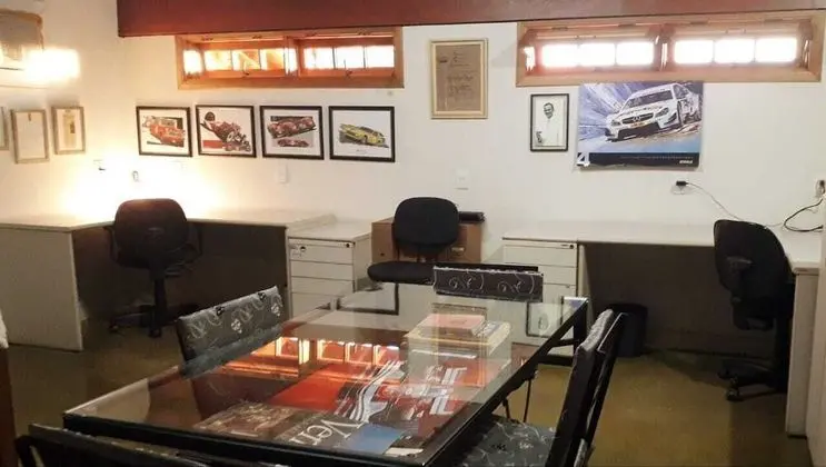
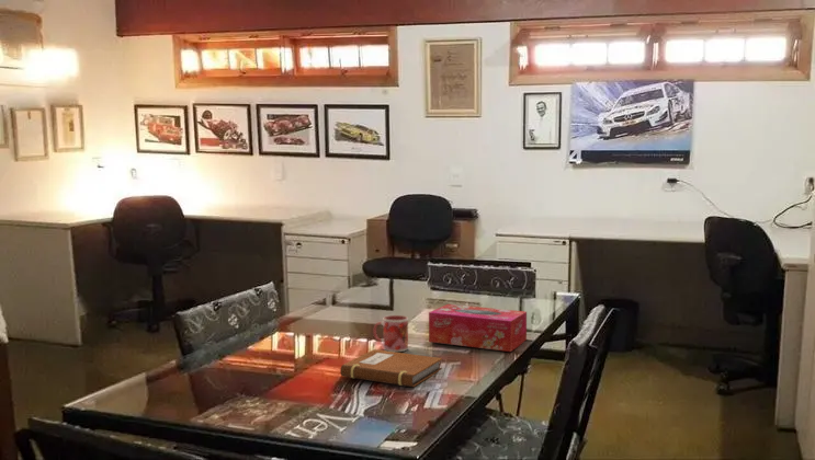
+ tissue box [428,303,528,353]
+ mug [372,314,409,353]
+ notebook [339,348,443,388]
